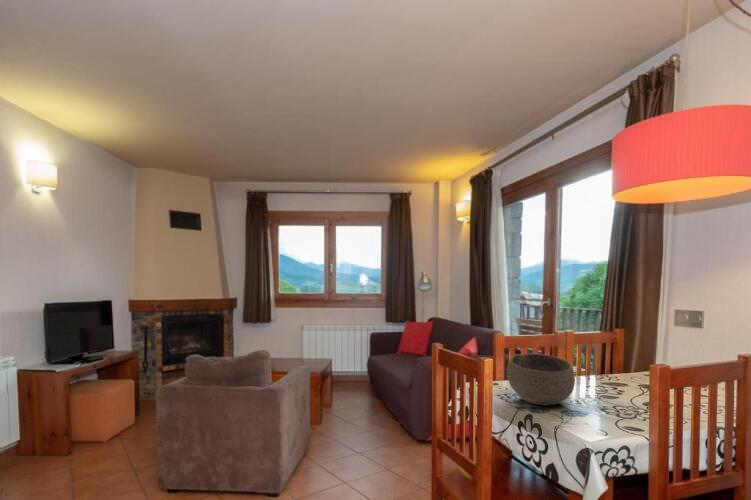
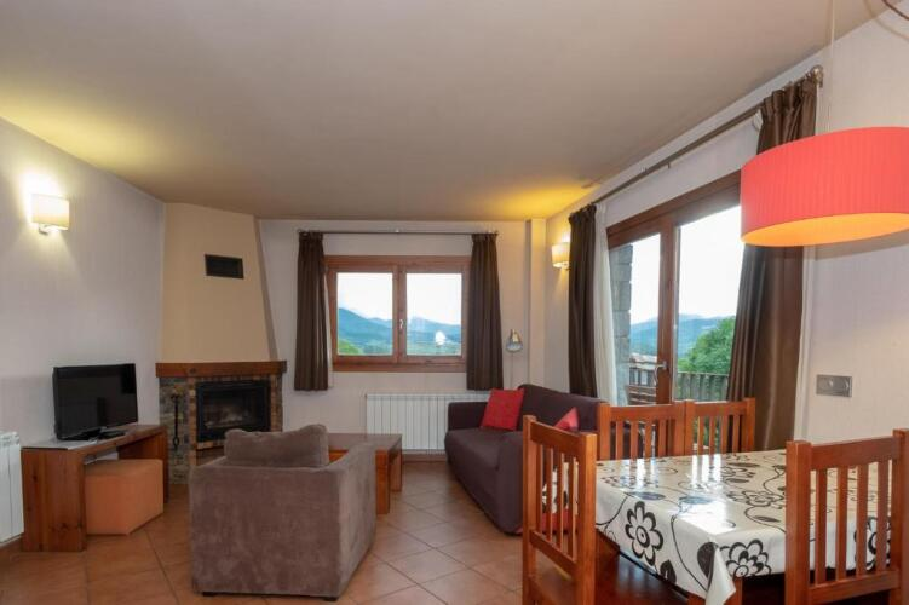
- bowl [506,353,576,406]
